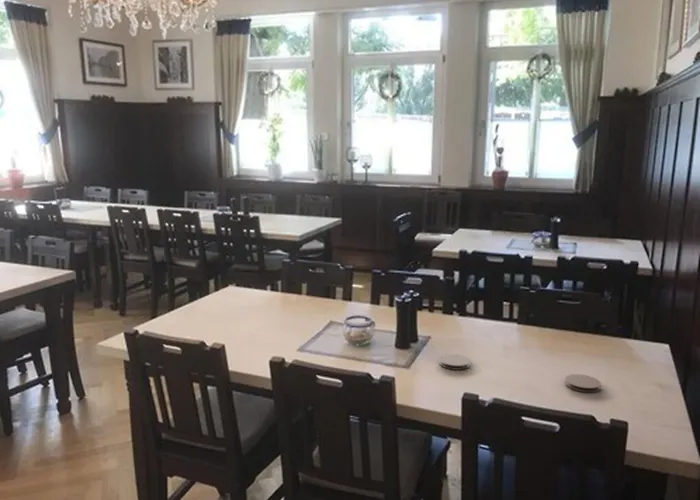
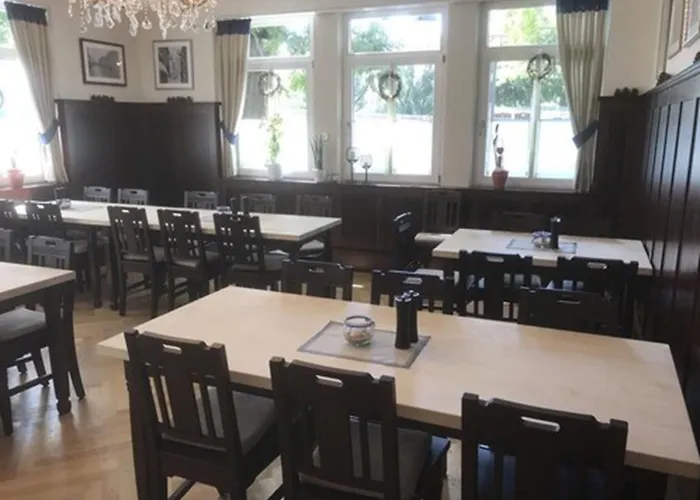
- coaster [564,373,602,393]
- coaster [438,353,471,371]
